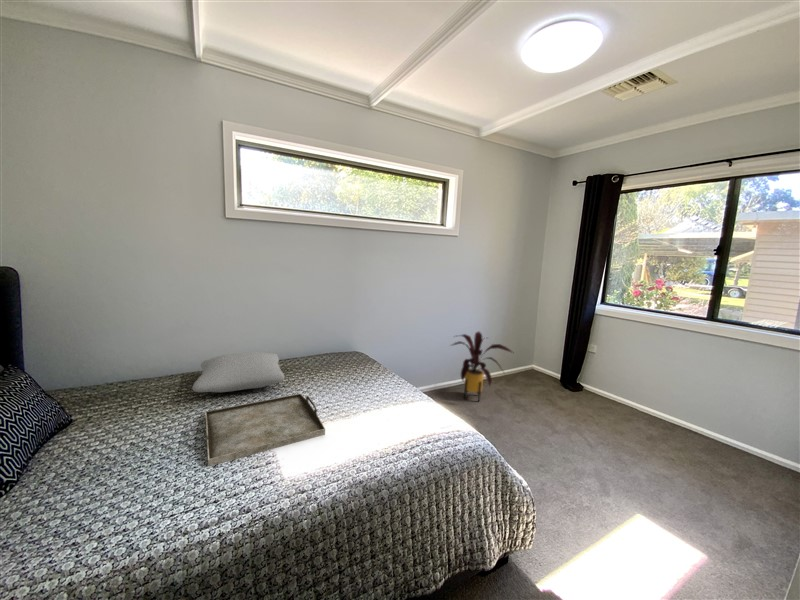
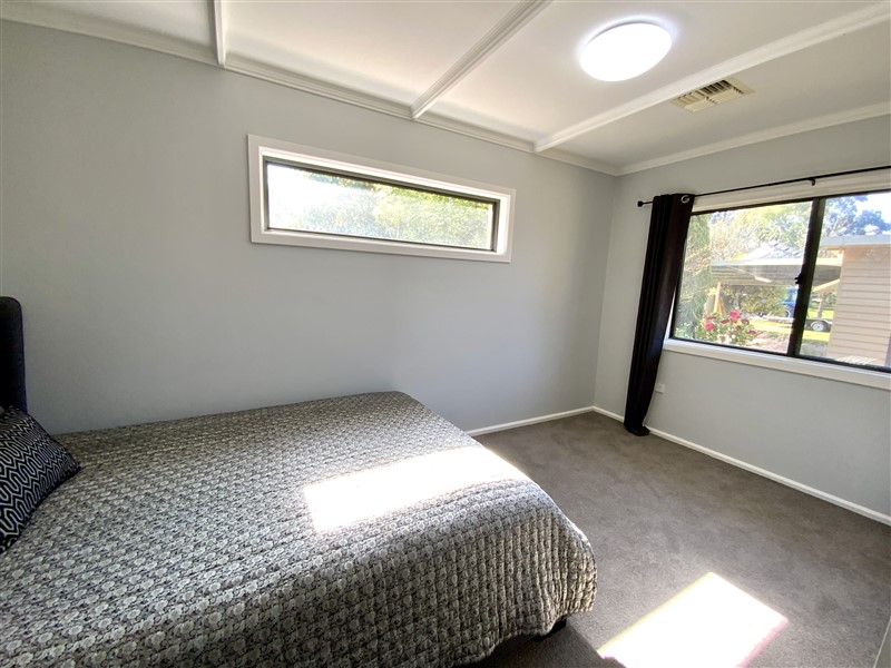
- serving tray [204,393,326,467]
- cushion [191,351,285,393]
- house plant [448,330,514,403]
